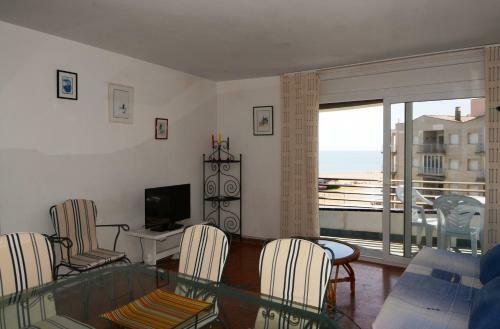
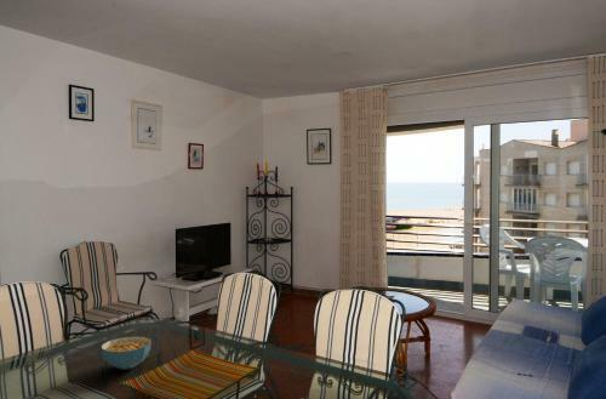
+ cereal bowl [101,336,153,371]
